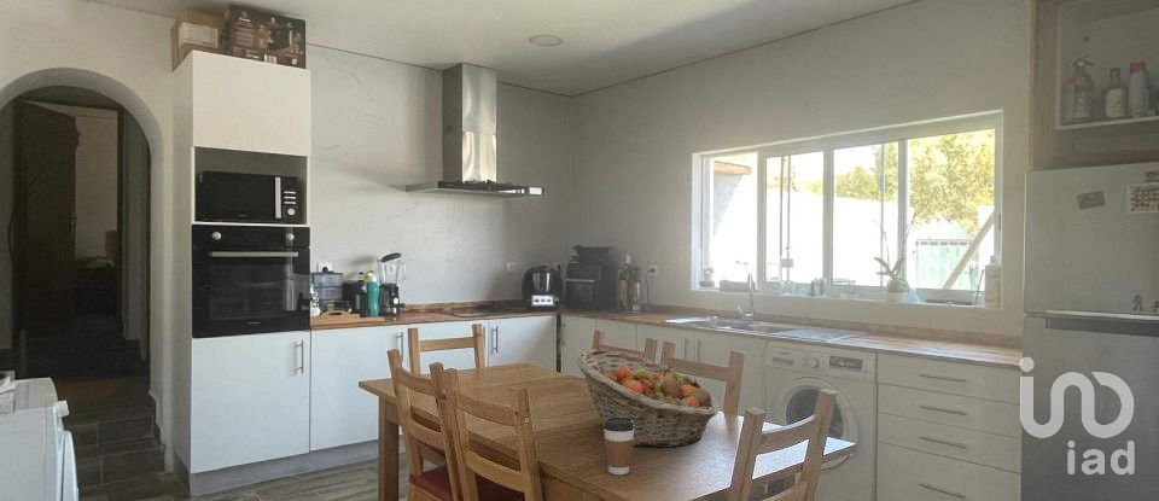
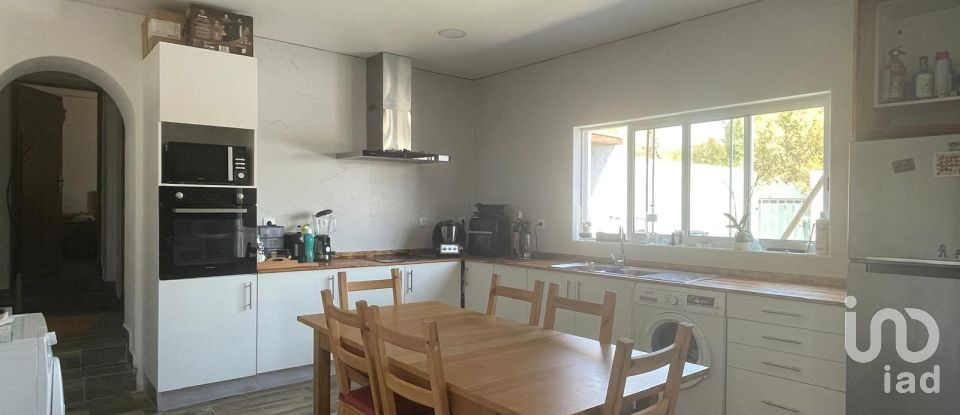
- fruit basket [576,348,720,449]
- coffee cup [602,418,635,476]
